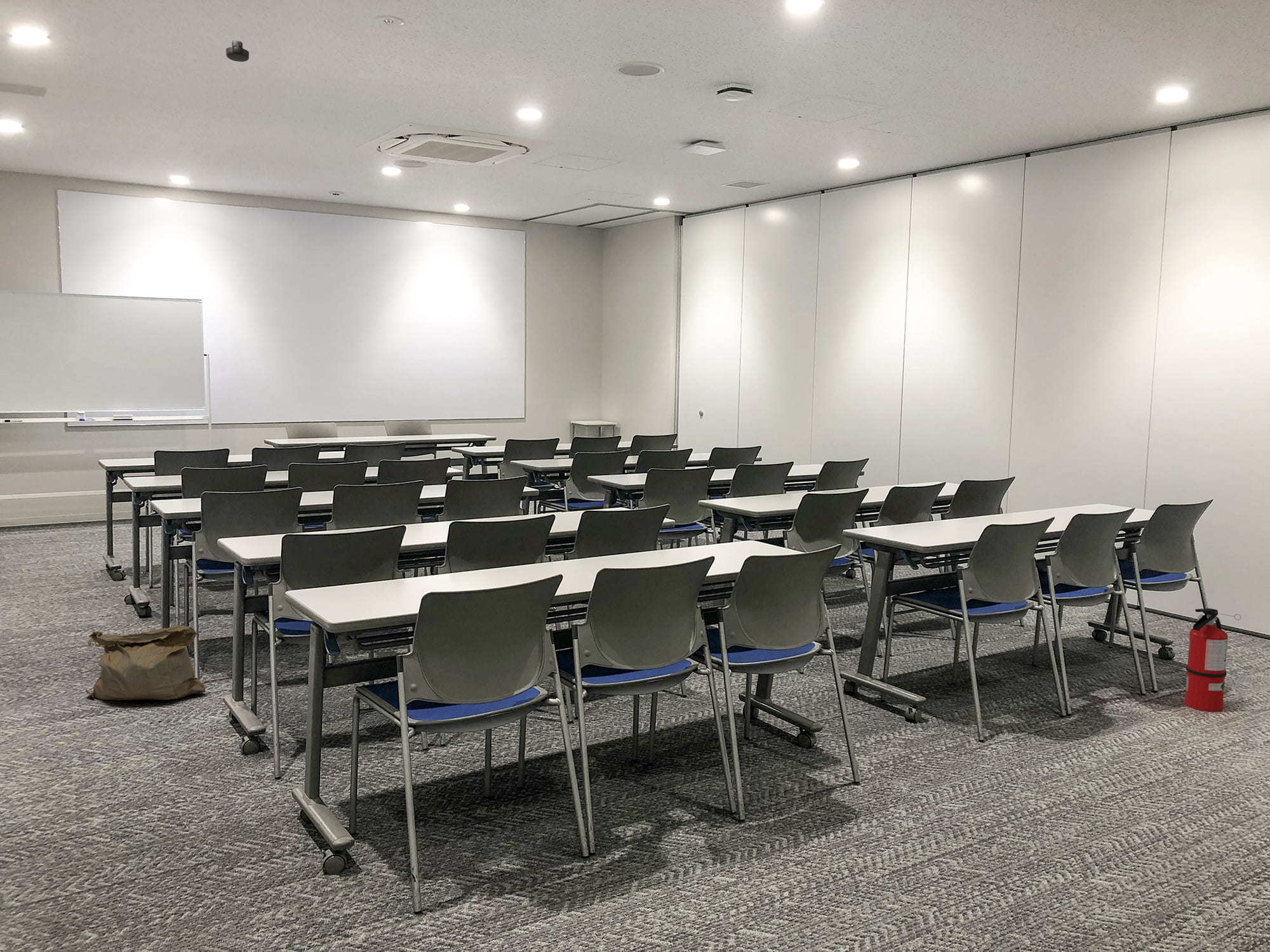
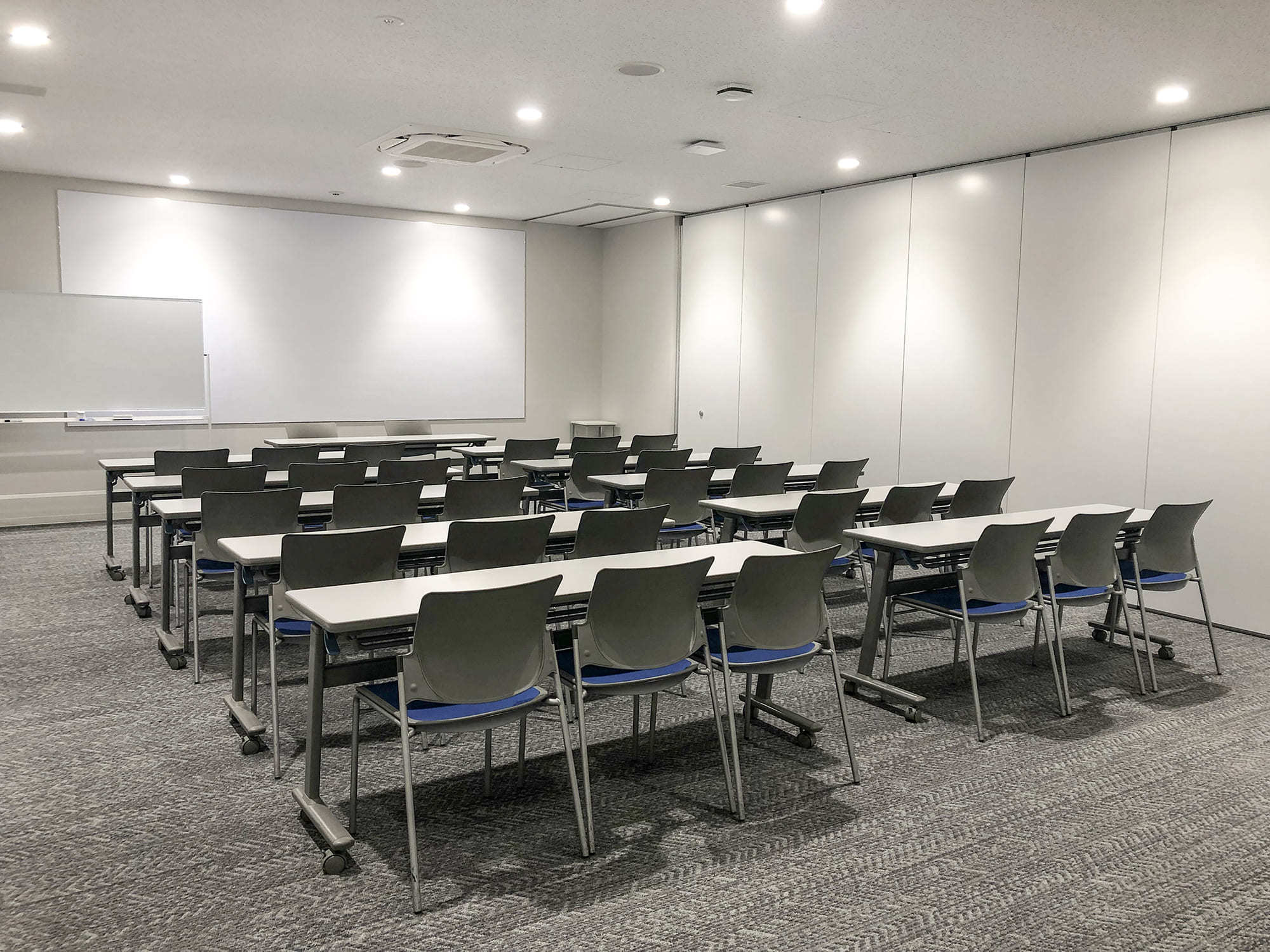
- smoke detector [225,40,250,62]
- fire extinguisher [1184,607,1241,712]
- bag [85,625,206,701]
